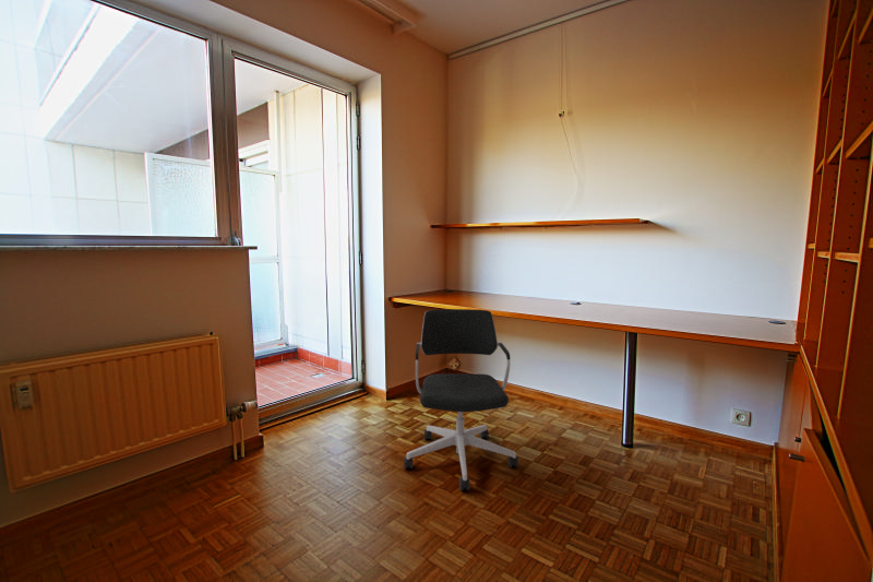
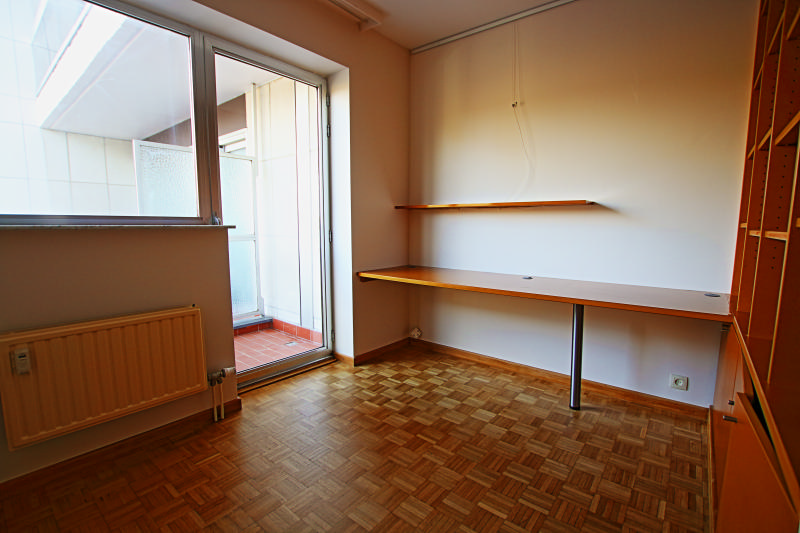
- office chair [403,308,519,491]
